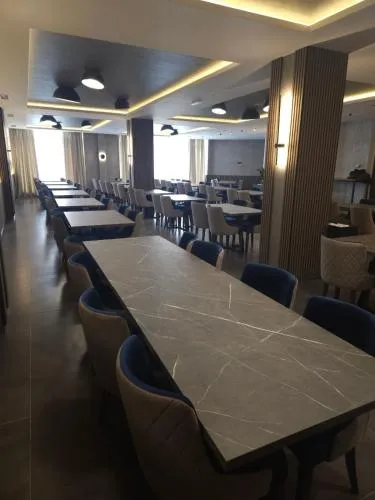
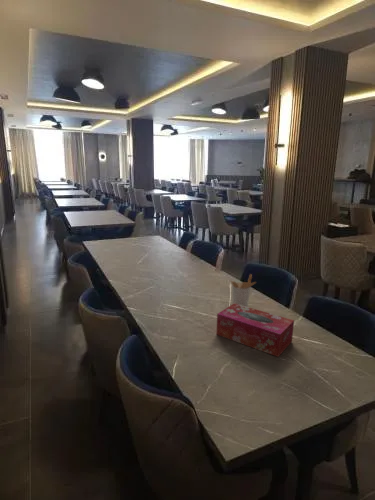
+ utensil holder [230,273,257,307]
+ tissue box [216,303,295,358]
